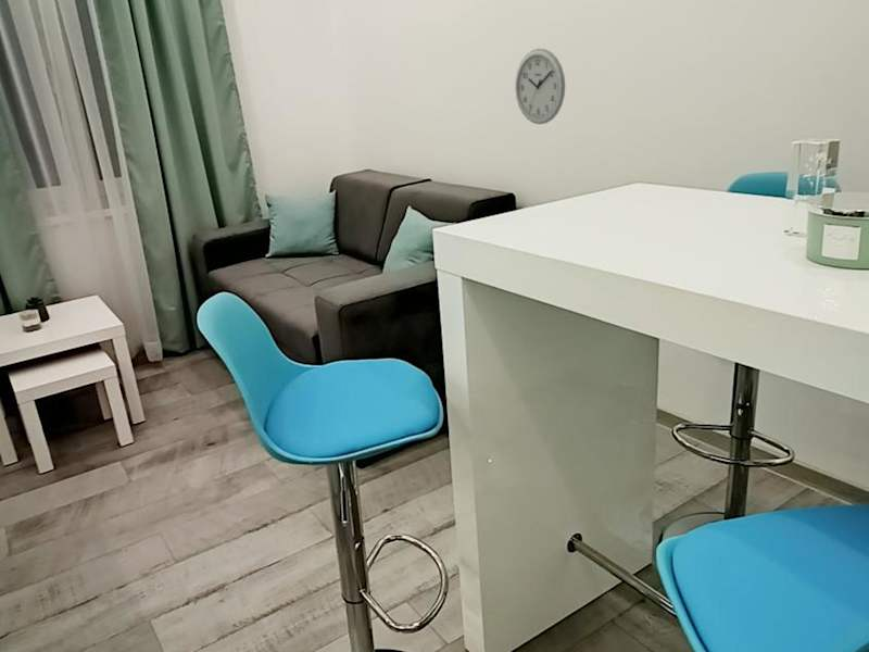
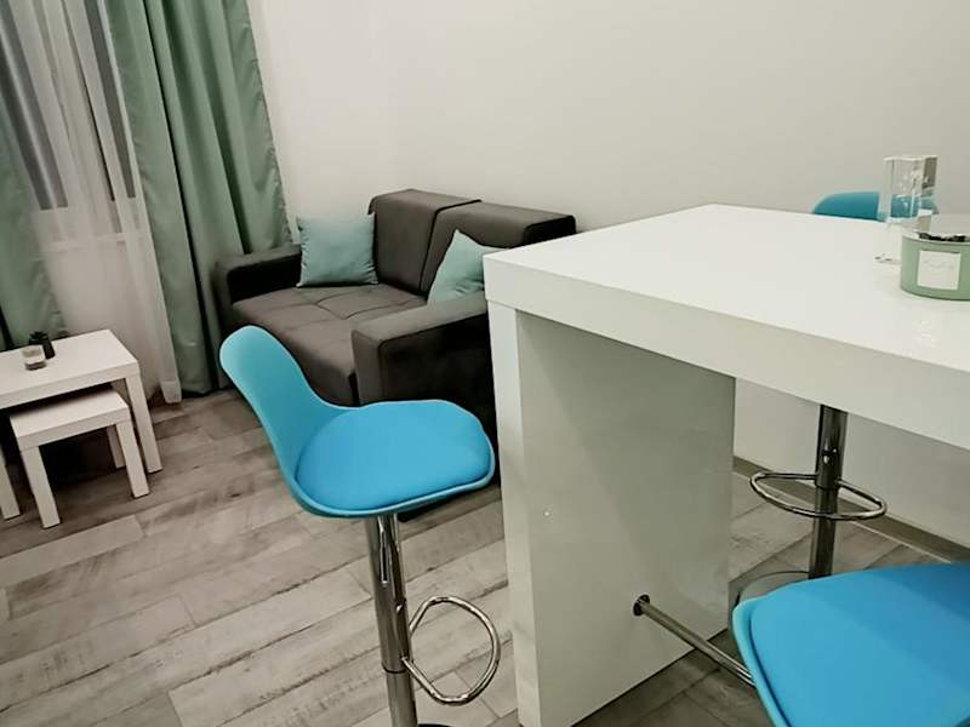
- wall clock [514,47,566,125]
